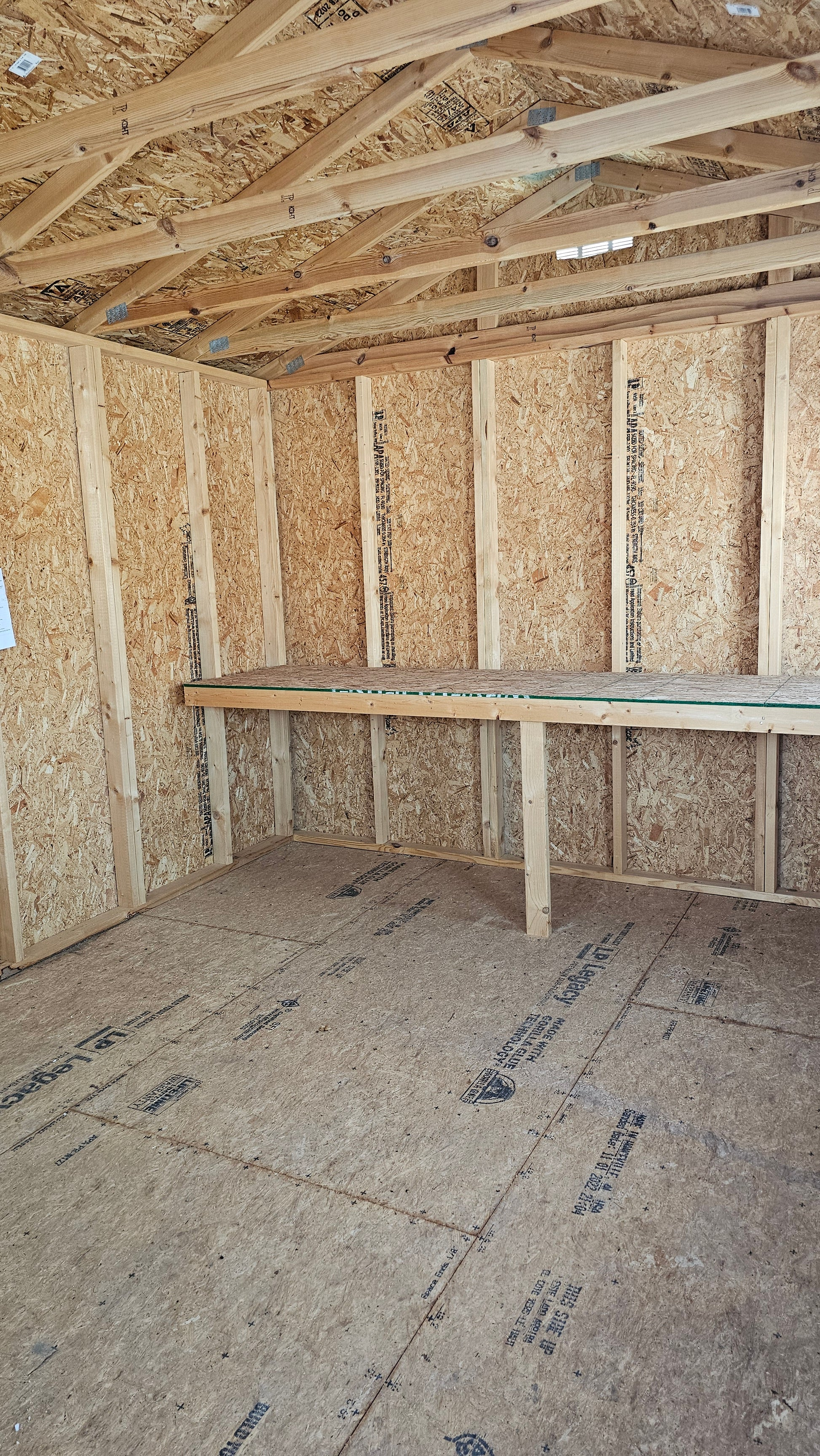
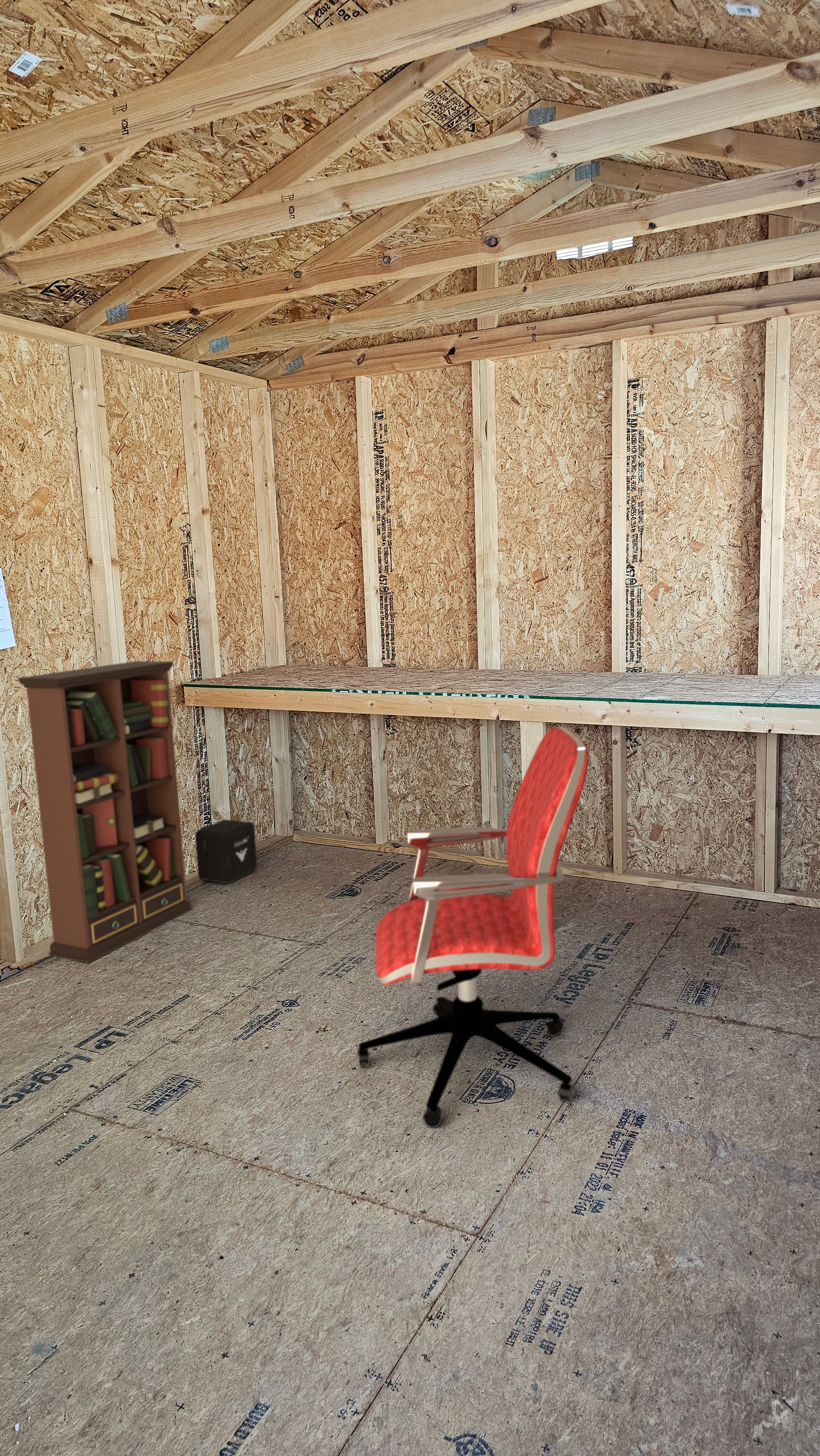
+ office chair [357,726,589,1128]
+ bookcase [18,661,193,964]
+ air purifier [195,819,257,884]
